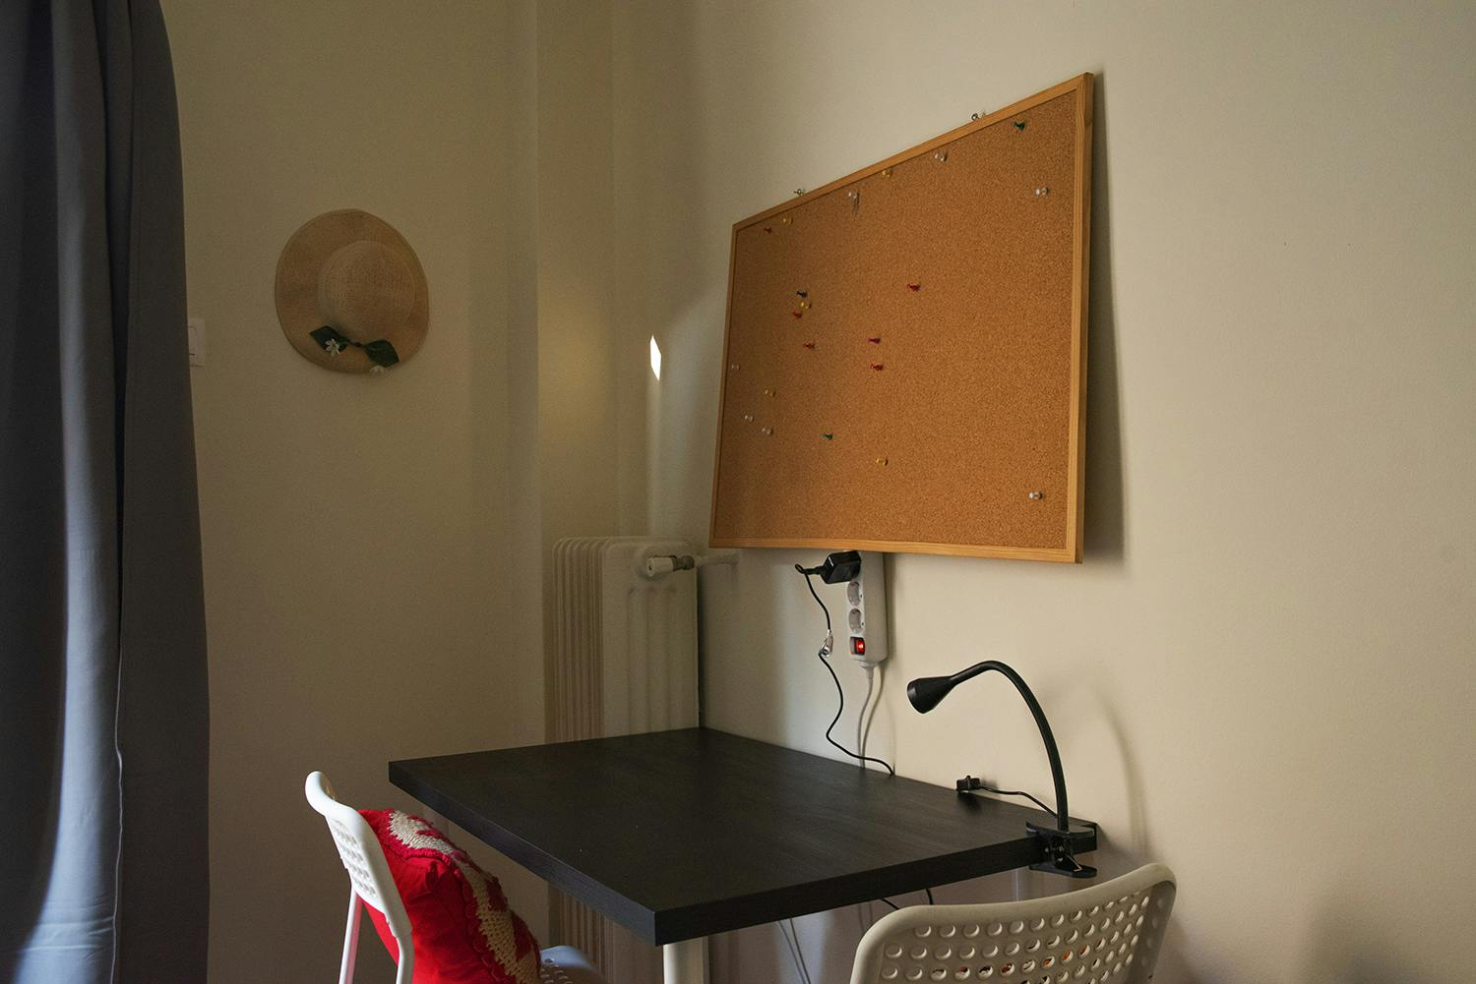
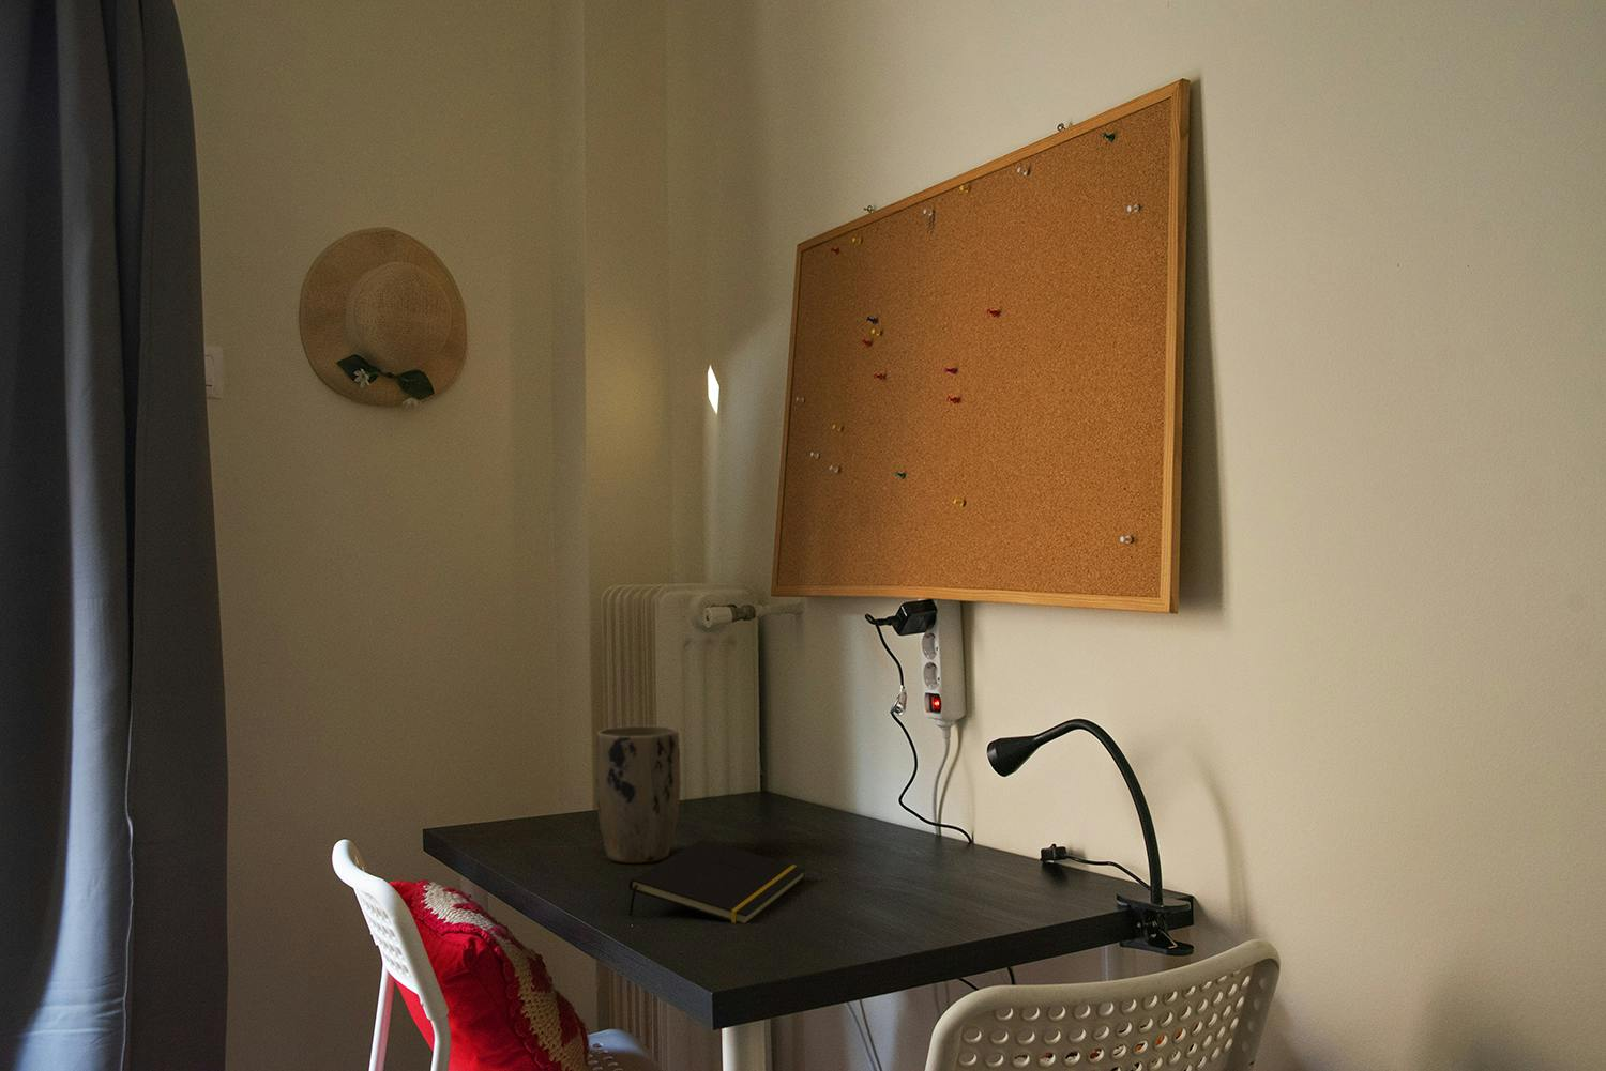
+ plant pot [594,724,682,864]
+ notepad [628,838,807,924]
